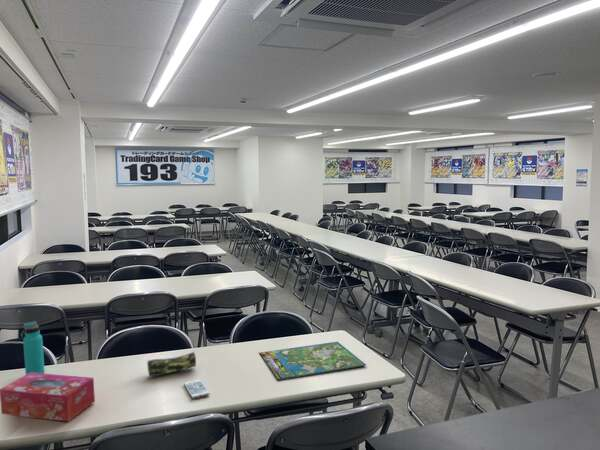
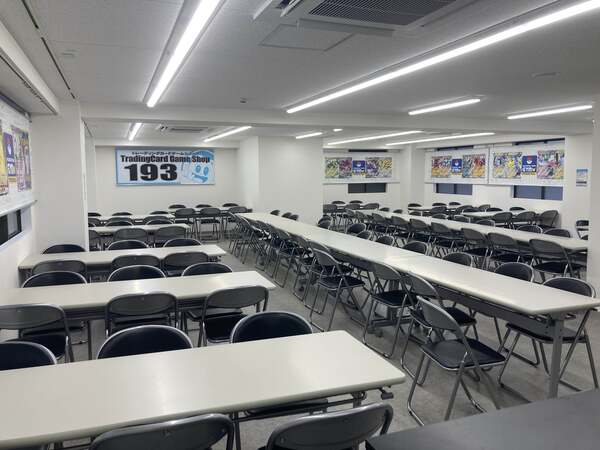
- pencil case [146,350,197,377]
- tissue box [0,373,96,422]
- water bottle [22,321,46,375]
- smartphone [183,379,210,400]
- board game [258,341,367,381]
